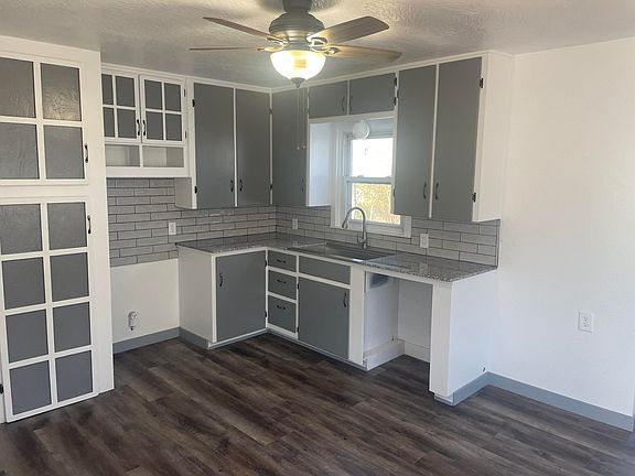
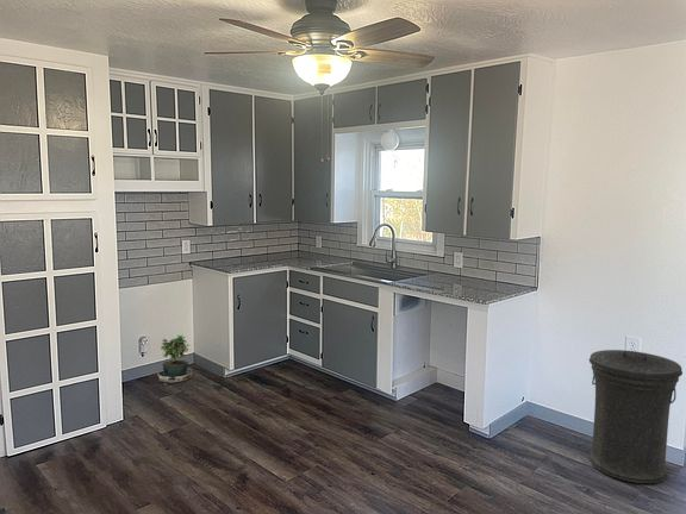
+ potted plant [157,333,194,389]
+ trash can [588,349,684,484]
